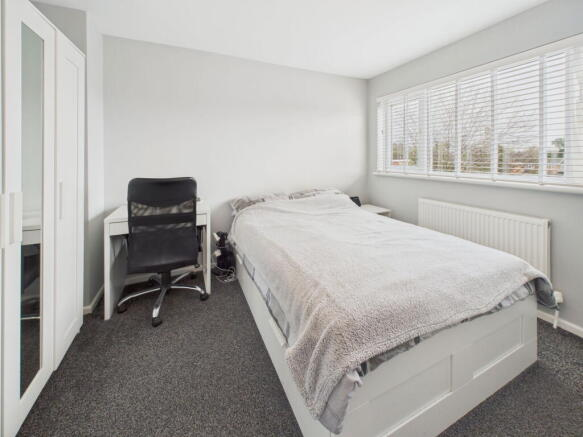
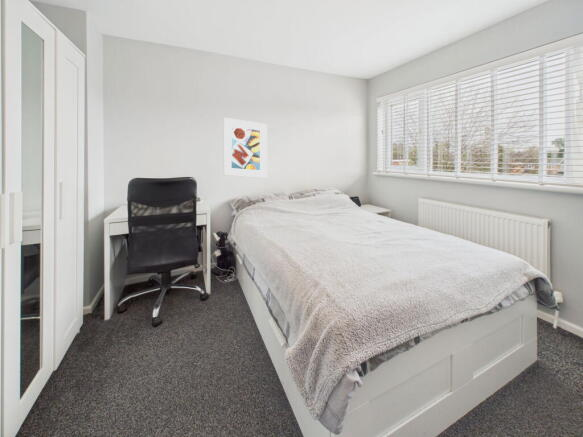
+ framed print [223,117,268,179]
